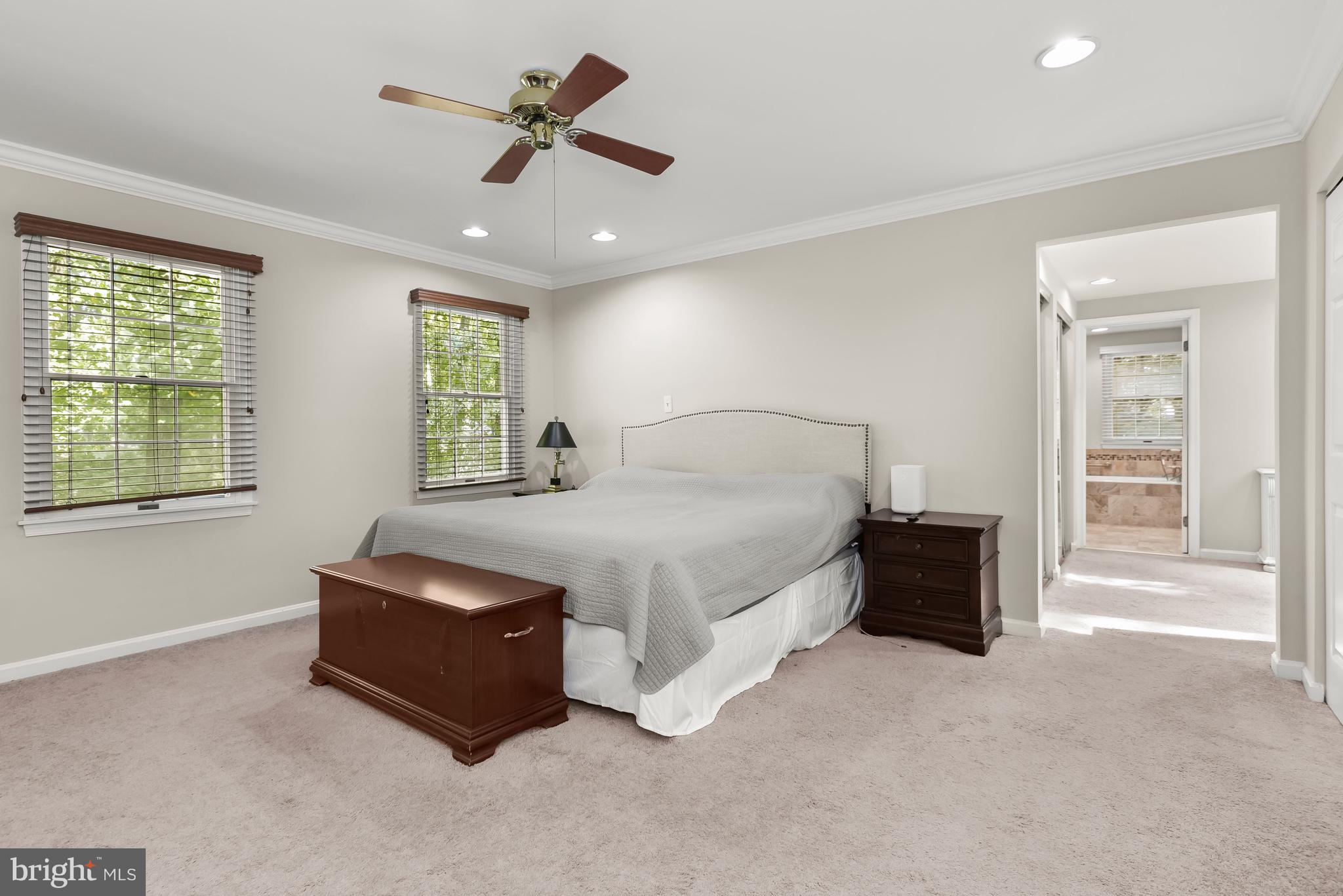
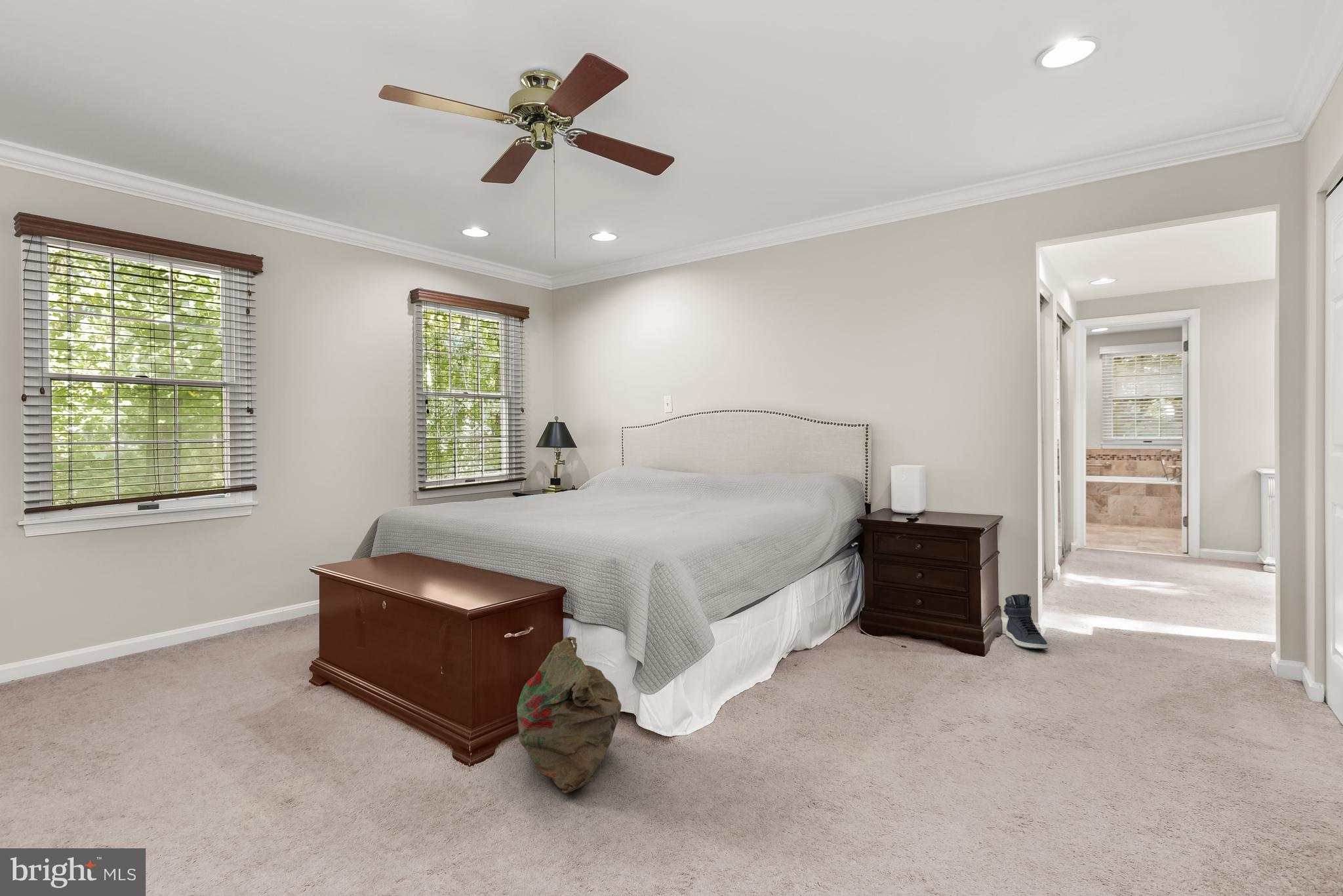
+ bag [516,636,622,794]
+ sneaker [1003,593,1049,650]
